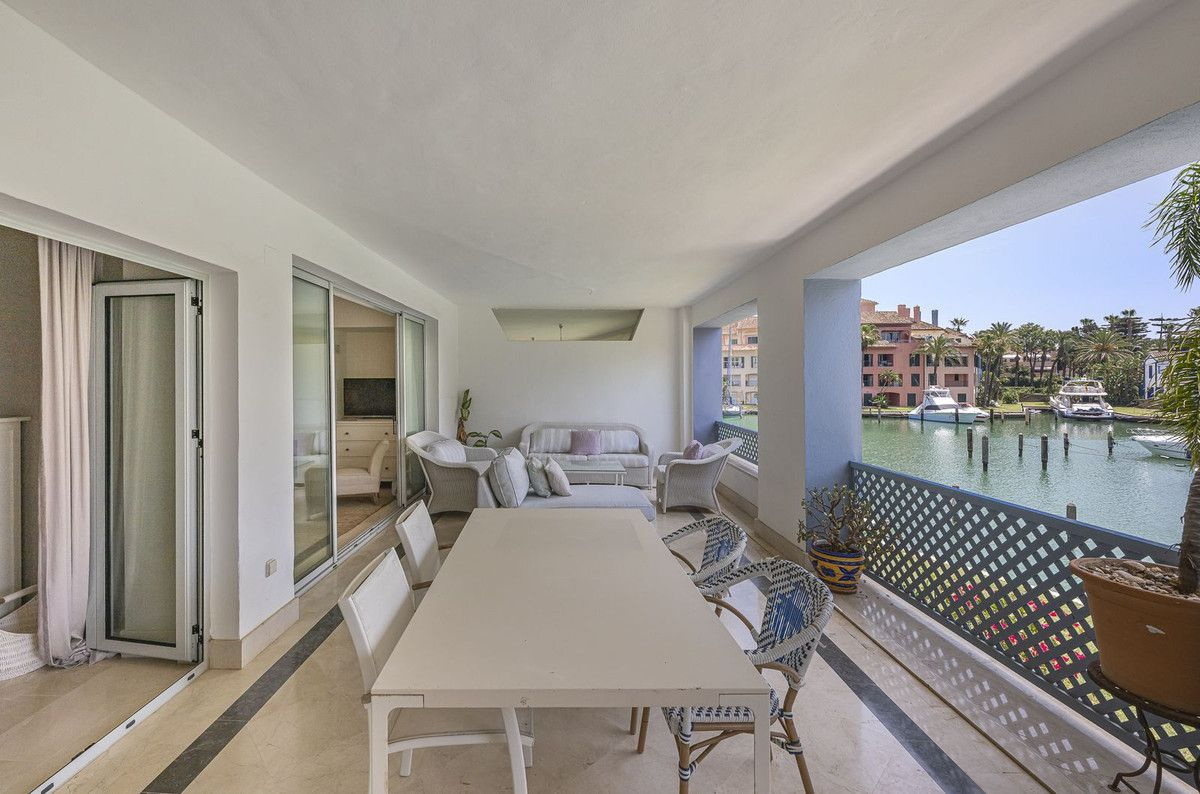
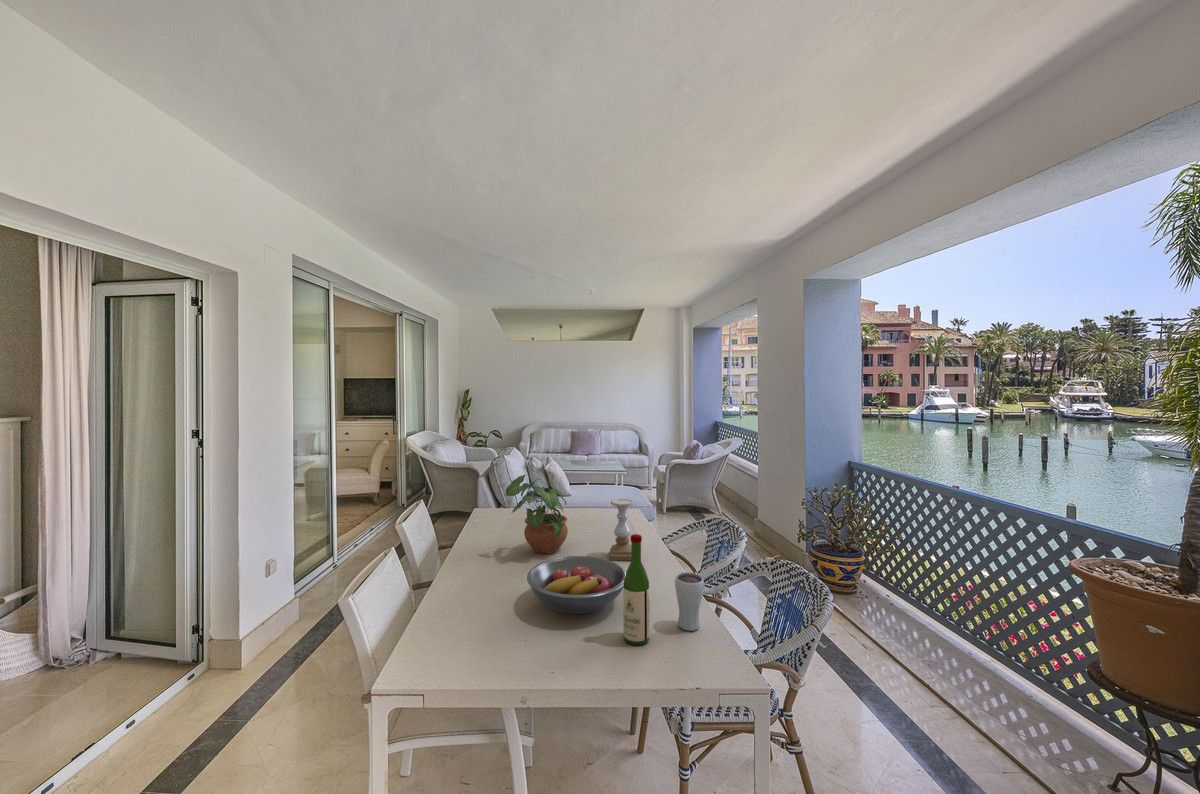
+ candle holder [609,498,635,562]
+ potted plant [505,473,569,555]
+ drinking glass [674,571,705,632]
+ wine bottle [622,533,651,646]
+ fruit bowl [526,555,627,615]
